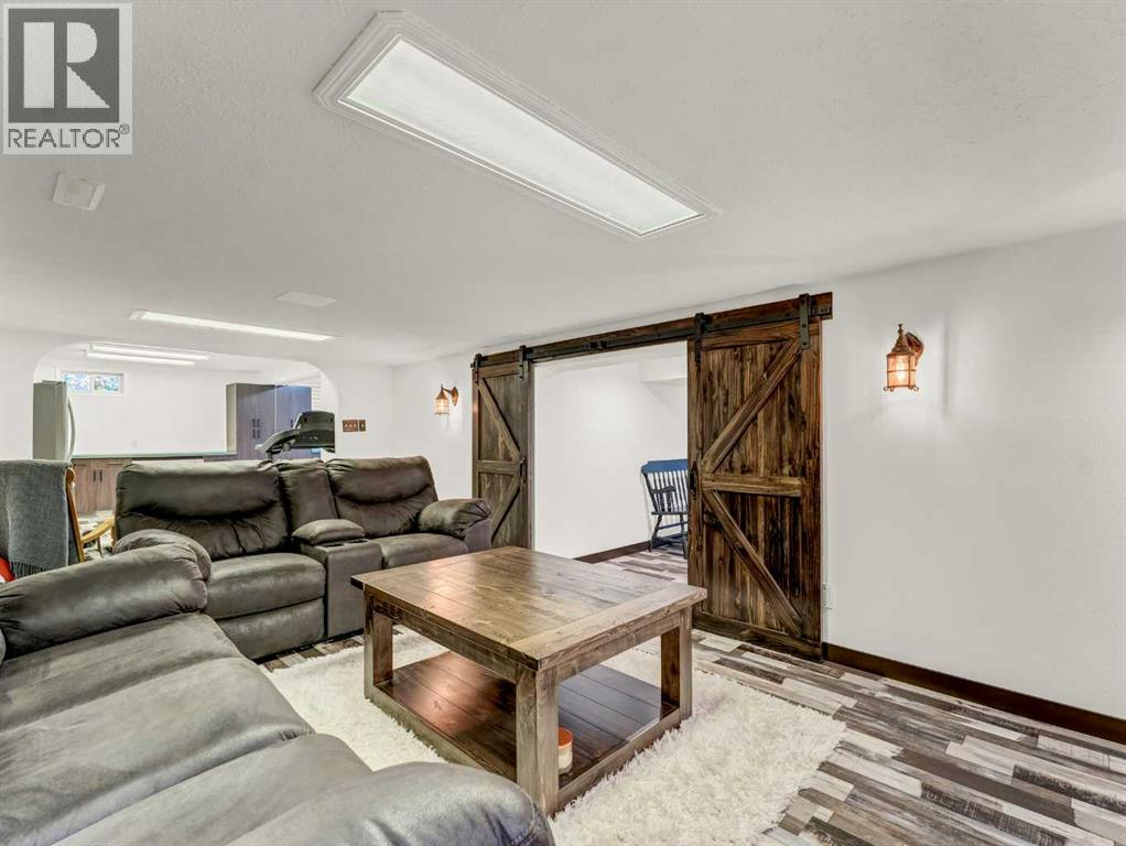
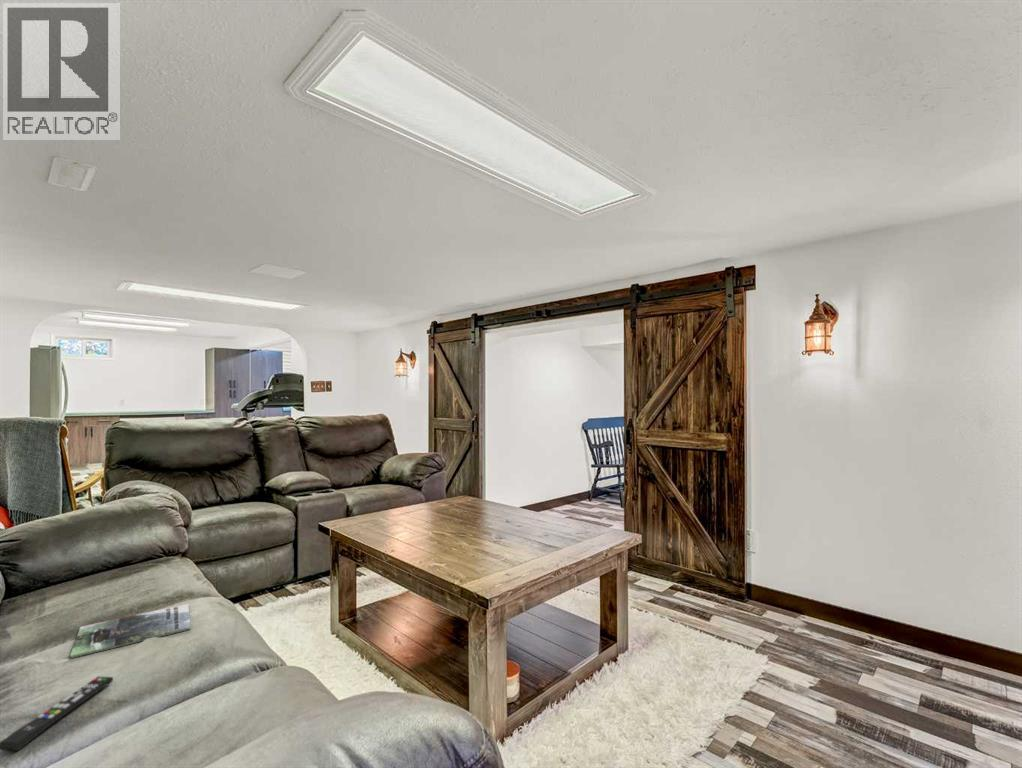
+ magazine [69,602,192,659]
+ remote control [0,676,114,752]
